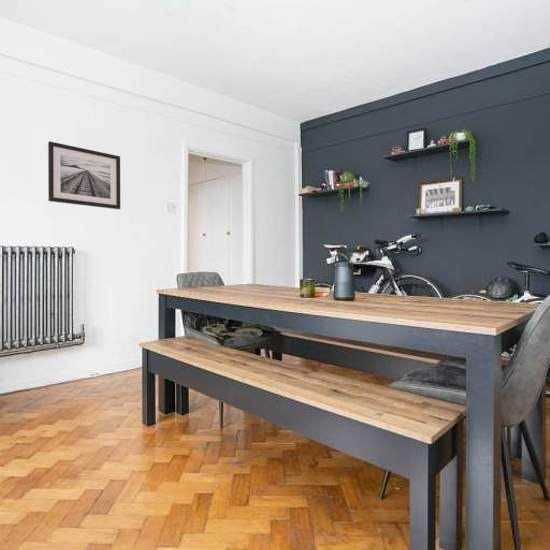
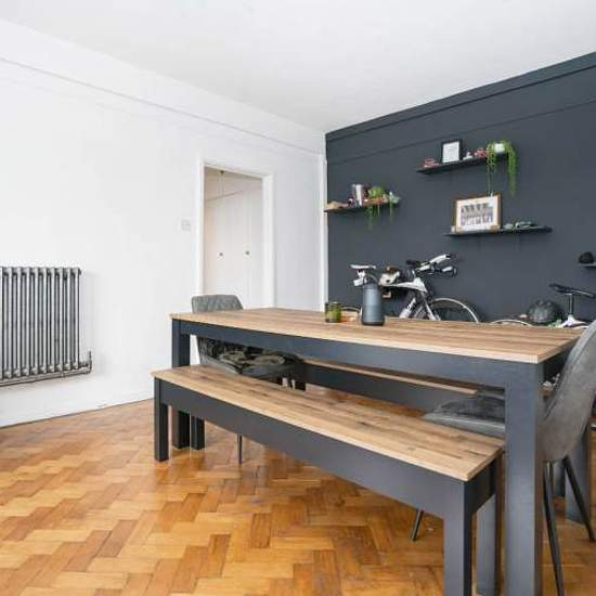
- wall art [47,140,121,210]
